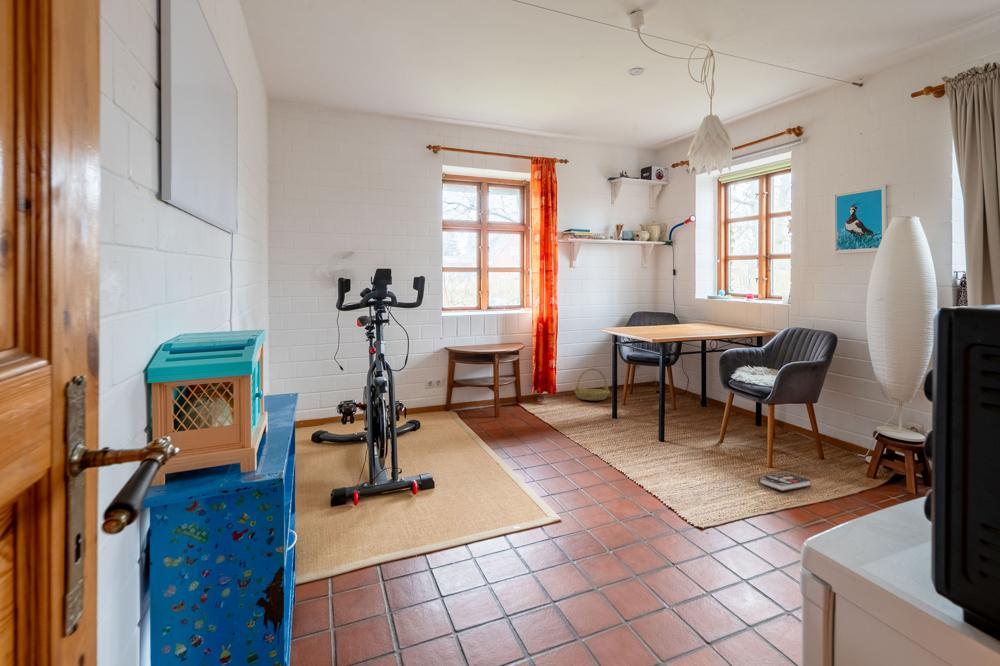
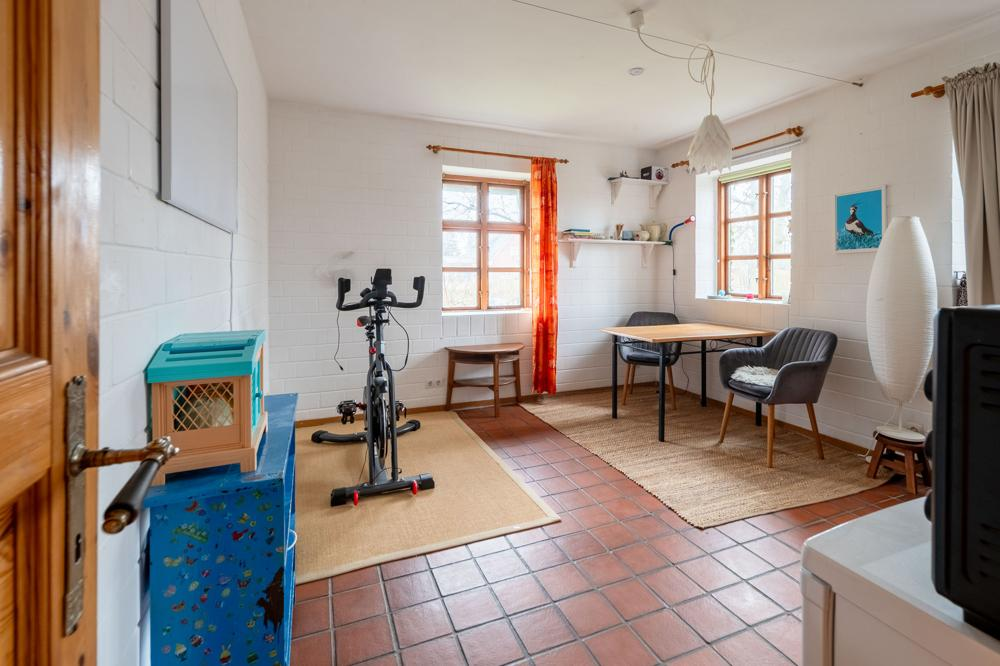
- book [757,472,812,492]
- basket [573,367,611,401]
